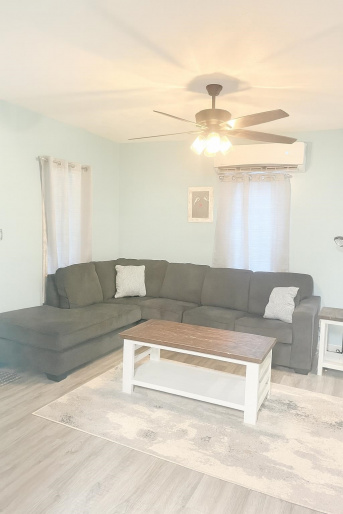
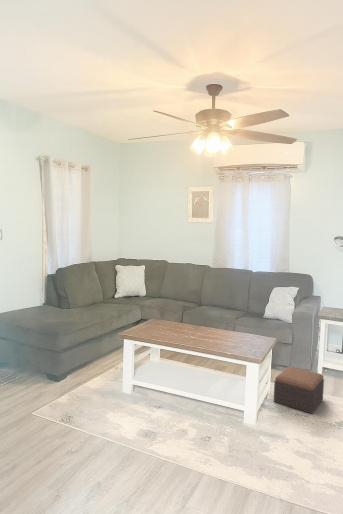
+ footstool [273,366,325,415]
